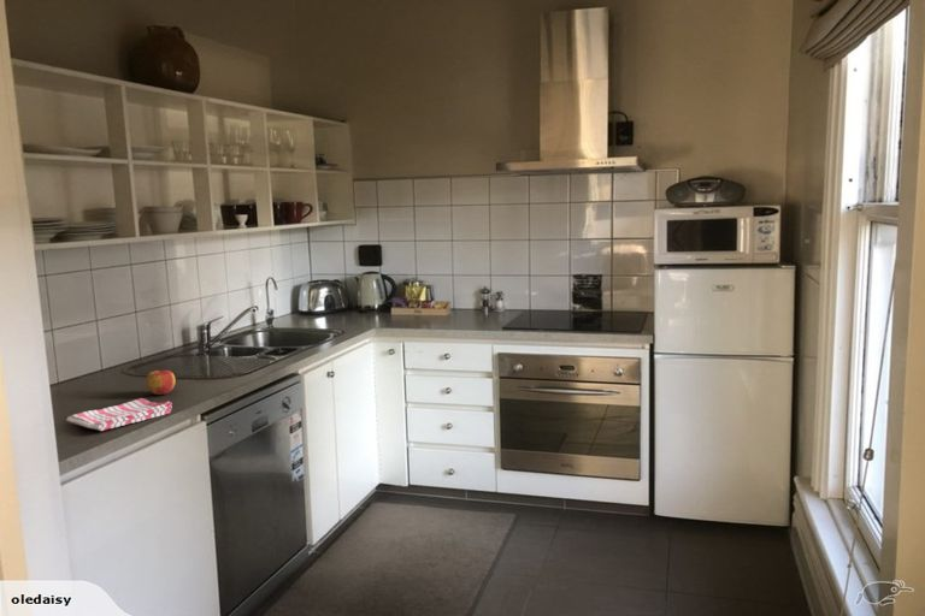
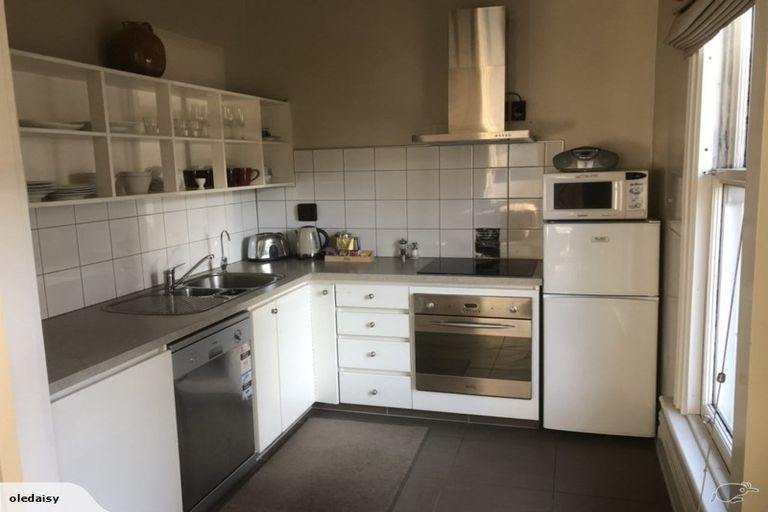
- apple [146,368,177,396]
- dish towel [65,397,173,432]
